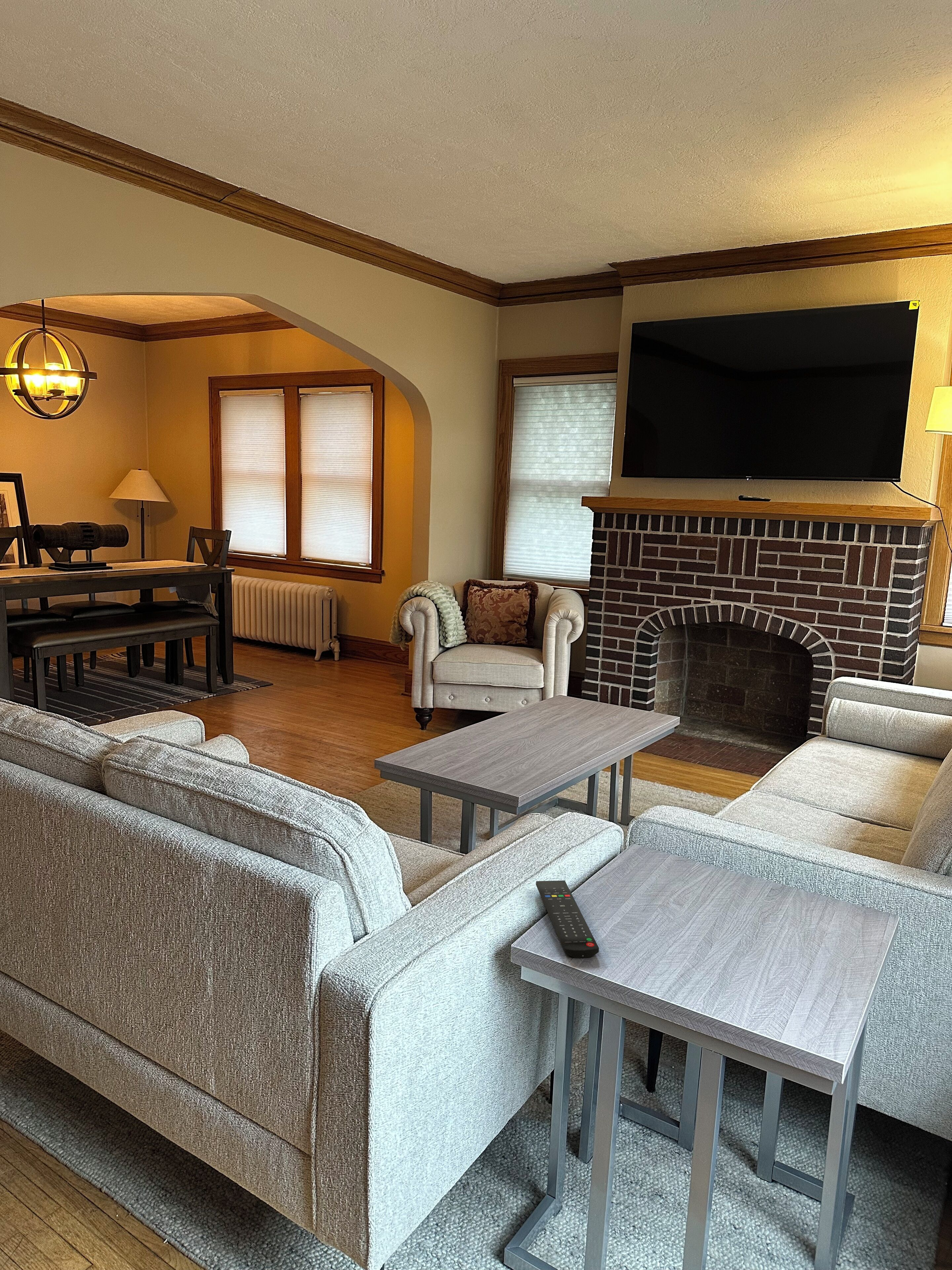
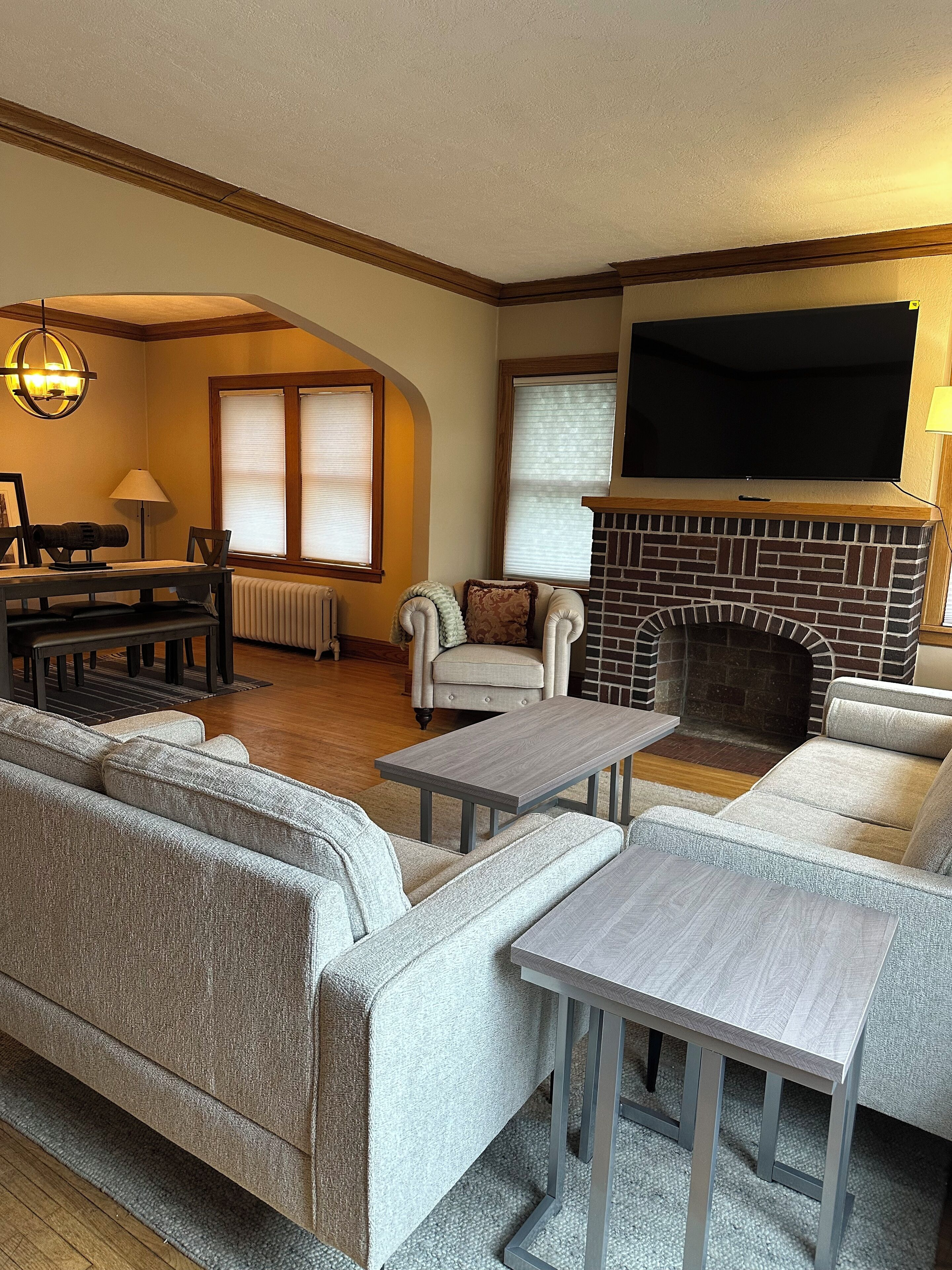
- remote control [536,880,599,959]
